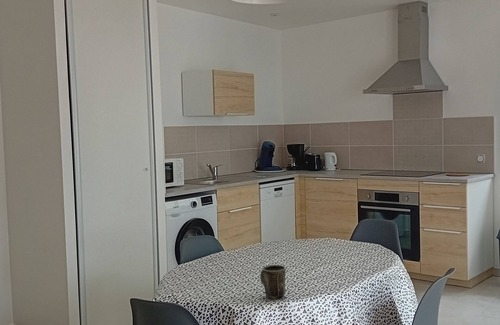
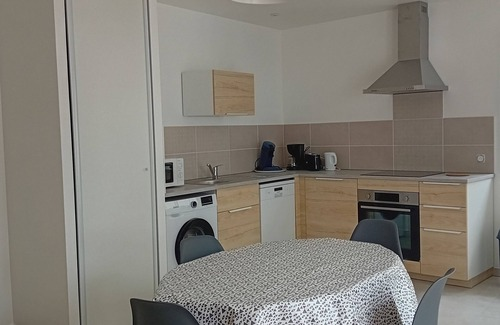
- mug [259,264,287,300]
